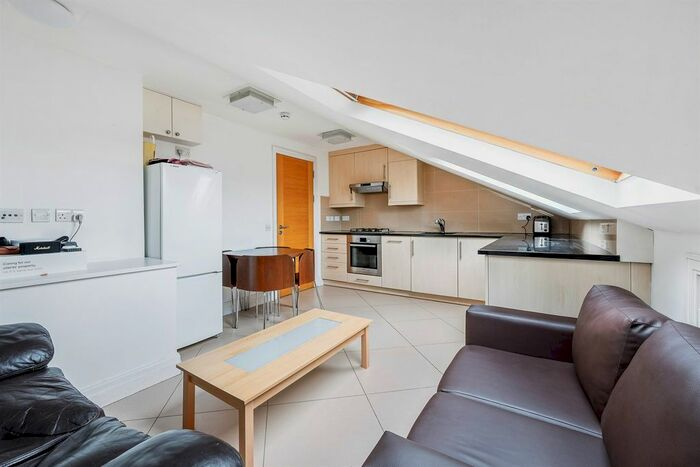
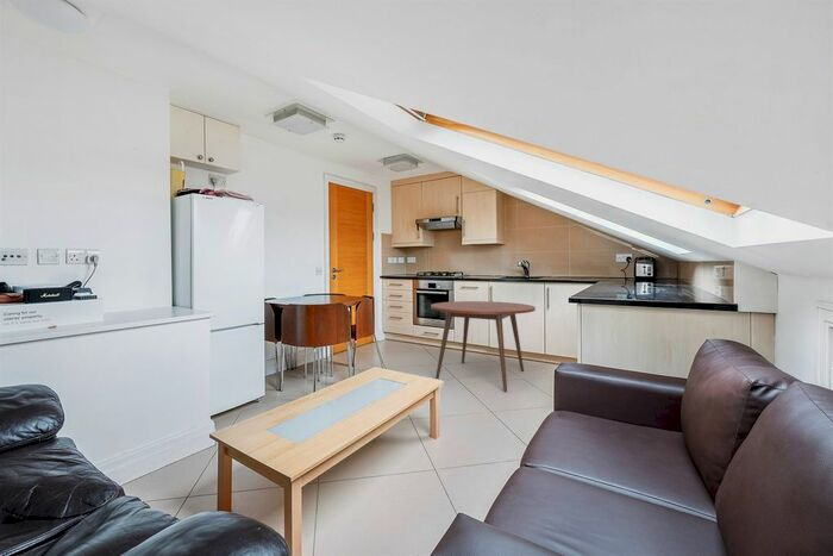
+ dining table [430,300,537,393]
